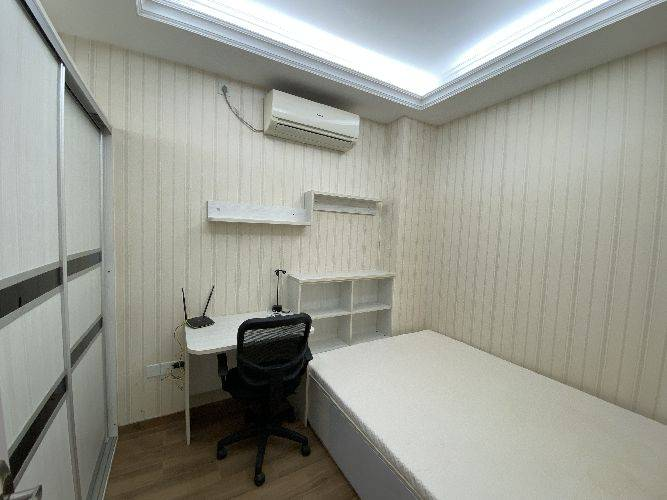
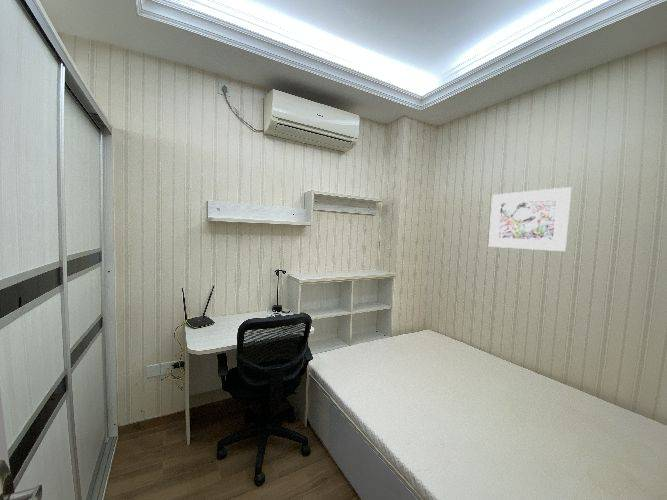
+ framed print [488,186,572,252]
